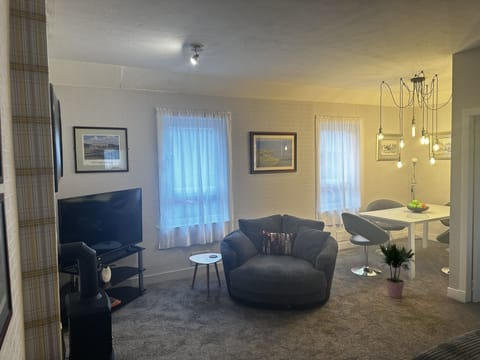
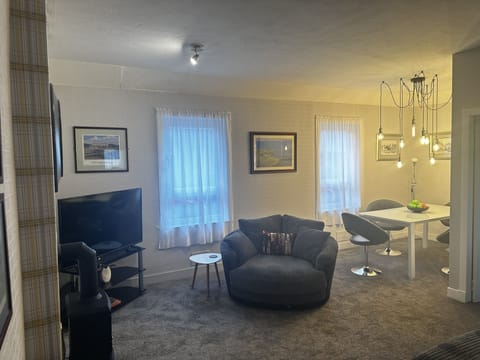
- potted plant [379,241,416,299]
